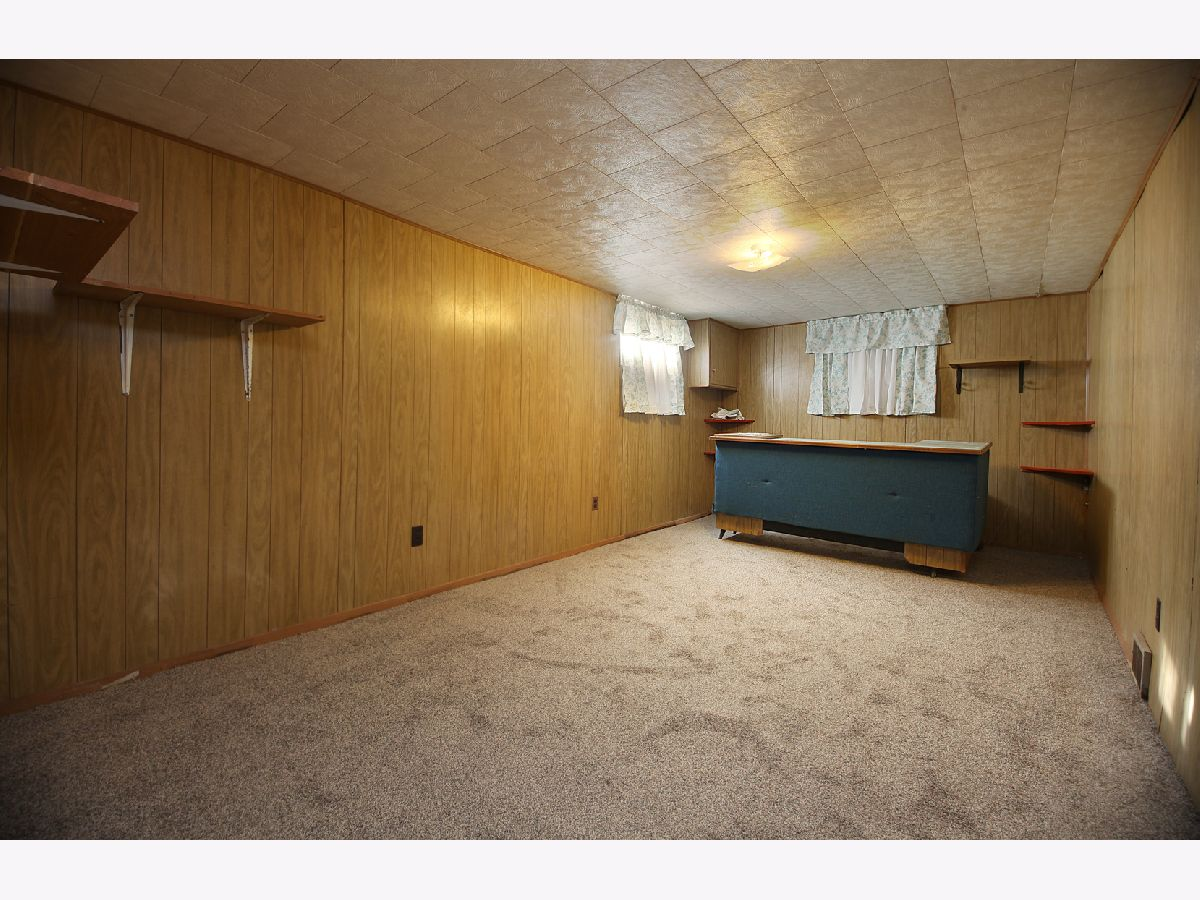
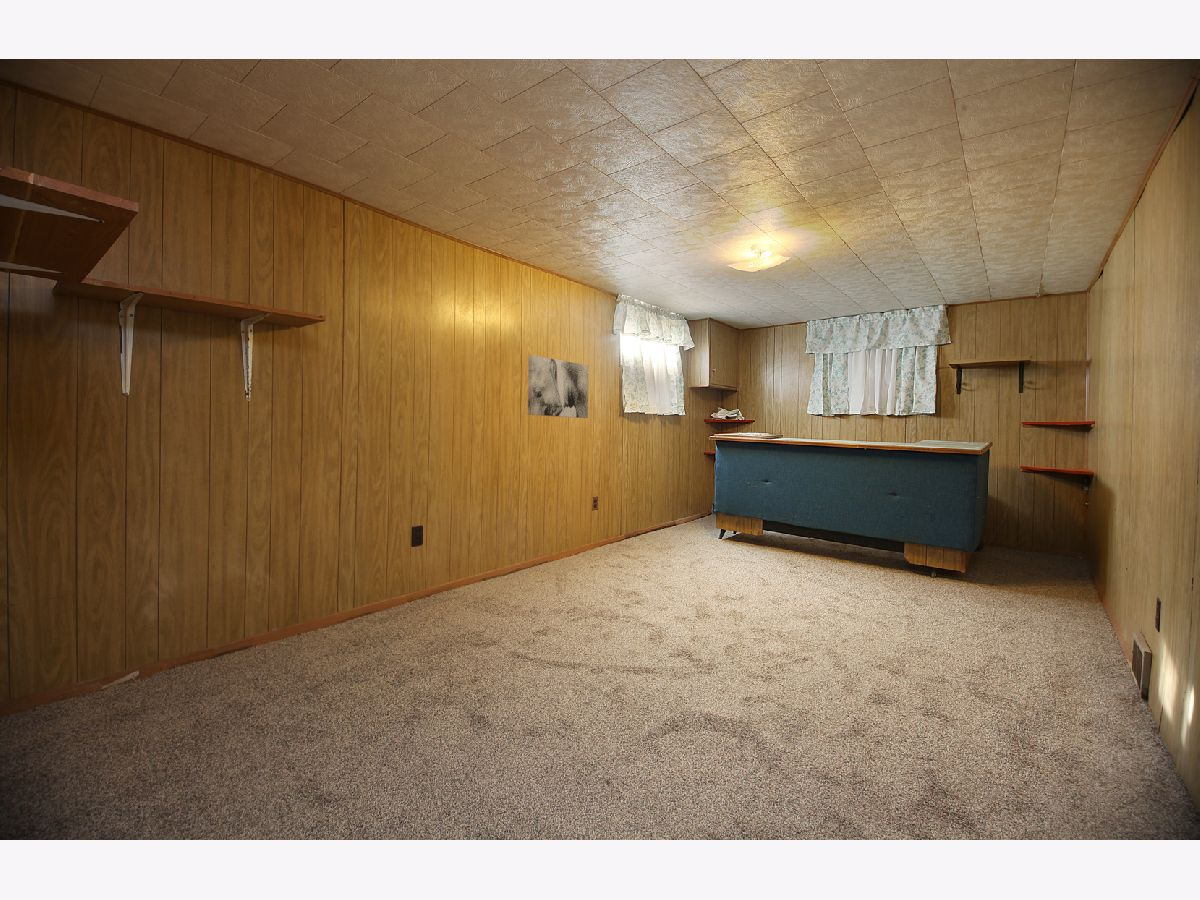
+ wall art [527,354,589,419]
